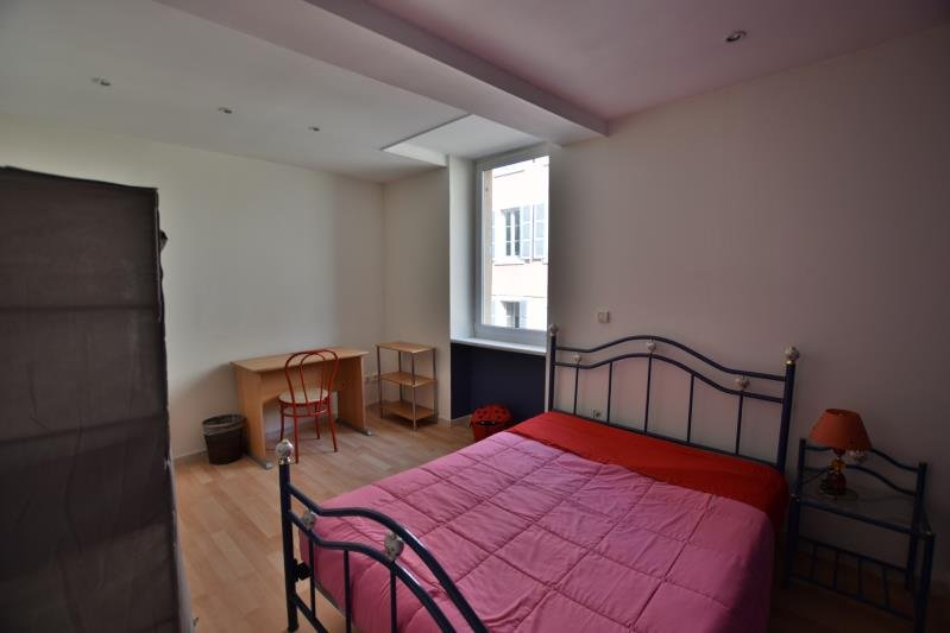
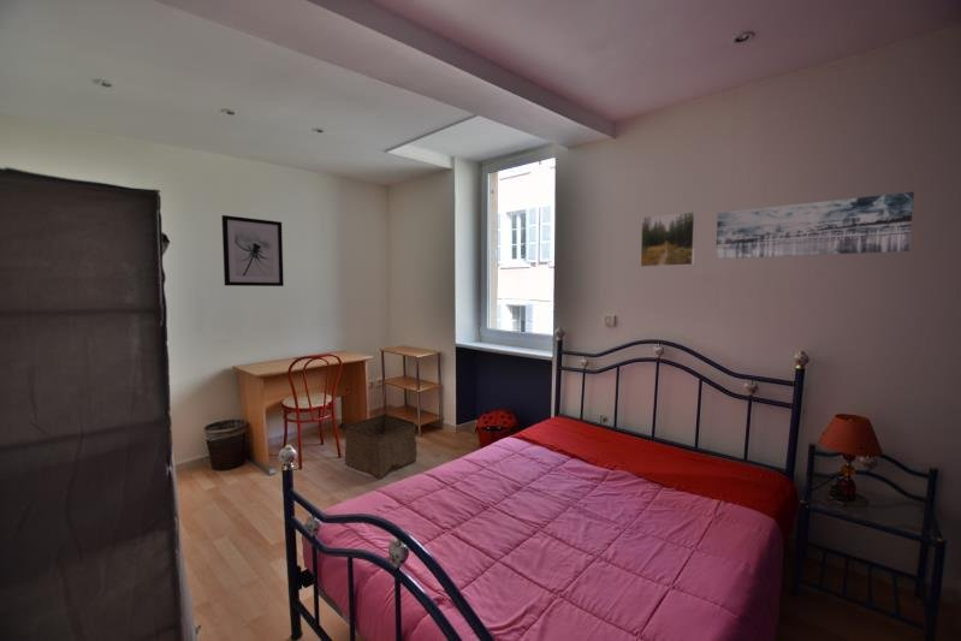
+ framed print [639,210,698,268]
+ storage bin [344,414,419,480]
+ wall art [714,191,915,260]
+ wall art [221,214,285,287]
